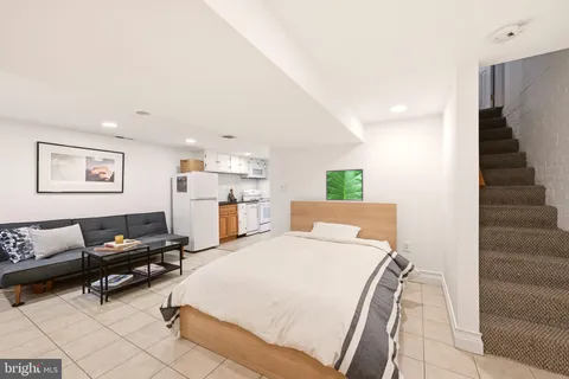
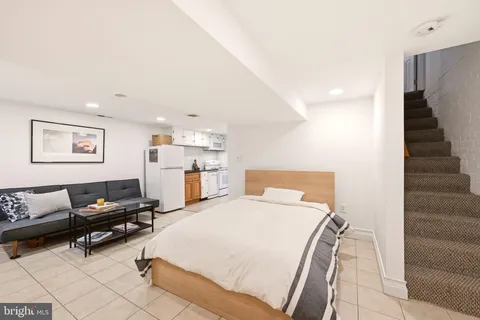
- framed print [325,168,364,203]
